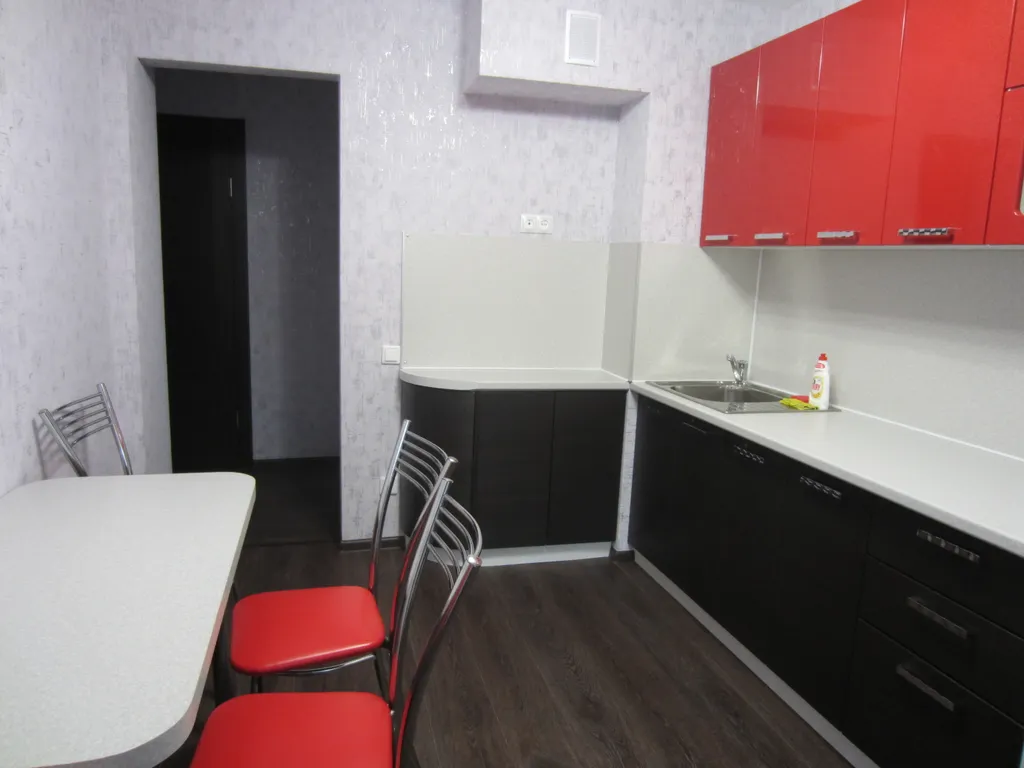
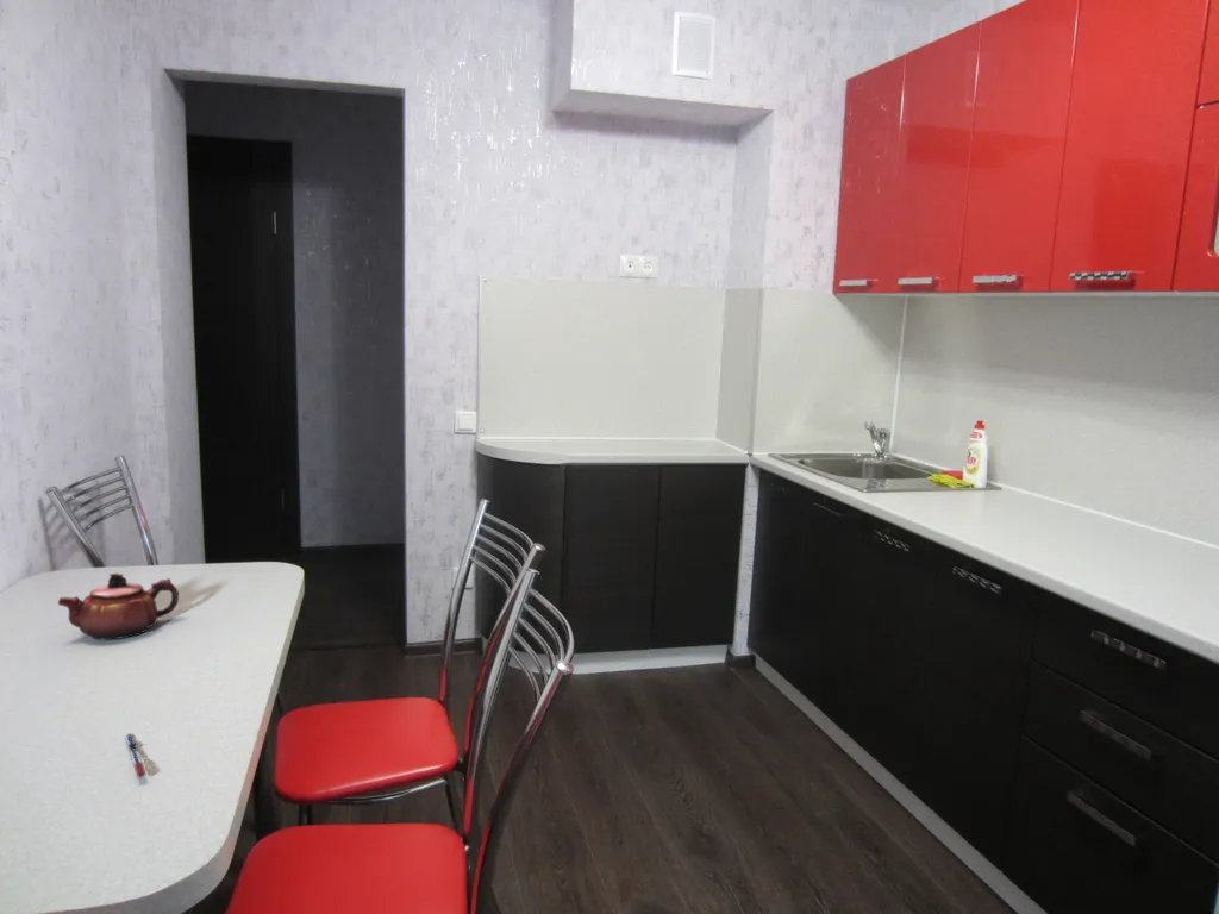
+ teapot [57,572,180,641]
+ pen [124,733,146,780]
